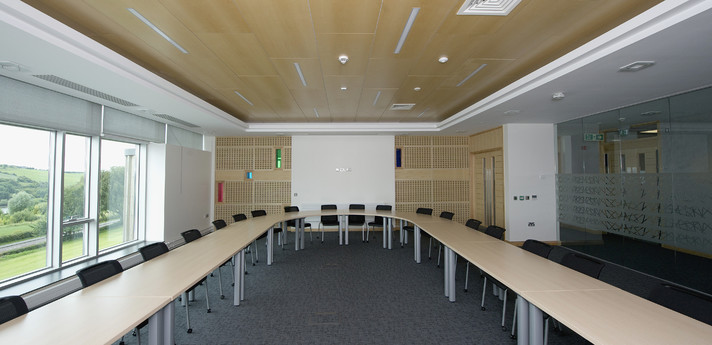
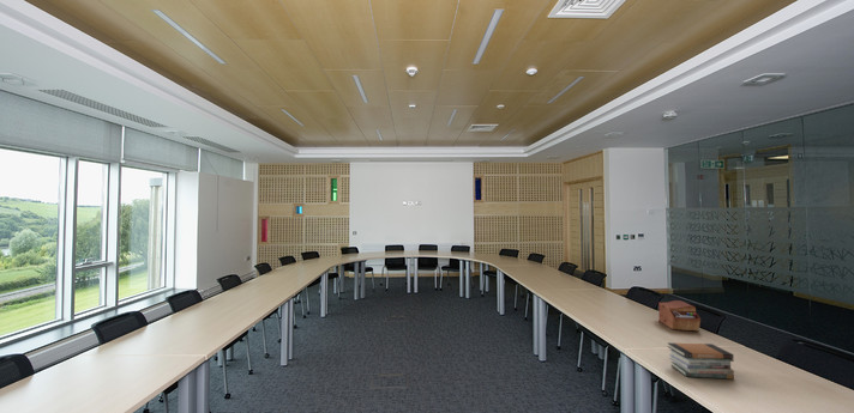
+ book stack [666,341,735,381]
+ sewing box [657,299,702,332]
